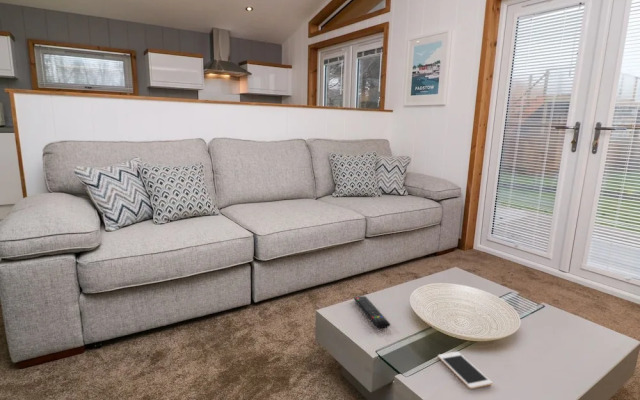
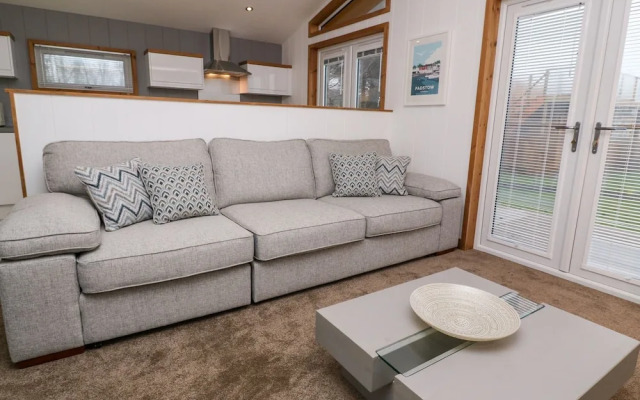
- cell phone [437,351,493,390]
- remote control [353,295,391,329]
